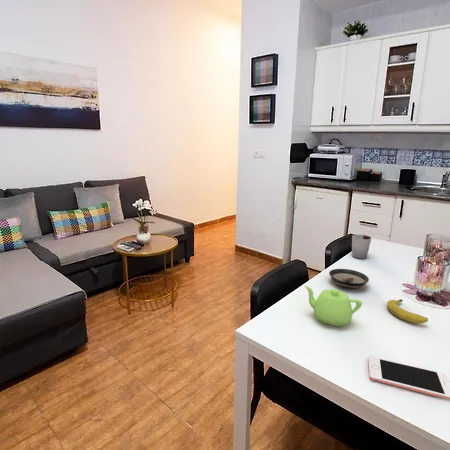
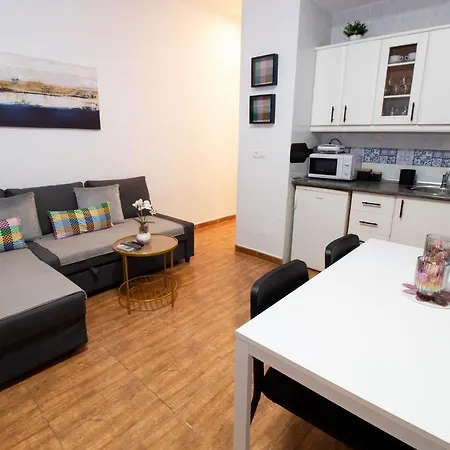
- teapot [304,285,363,328]
- cell phone [367,355,450,401]
- saucer [328,268,370,289]
- fruit [386,299,429,324]
- cup [351,233,373,260]
